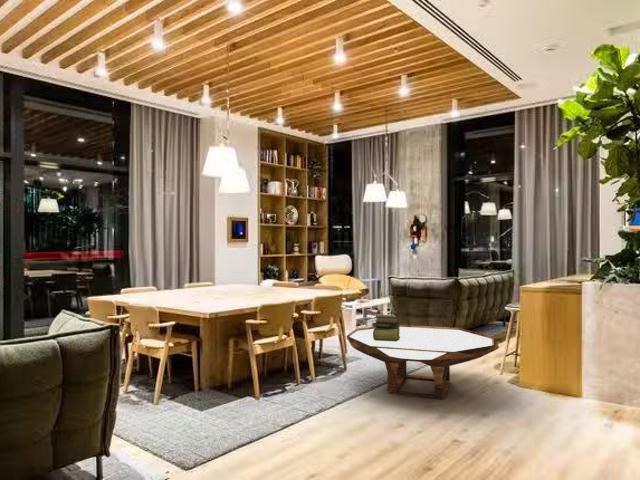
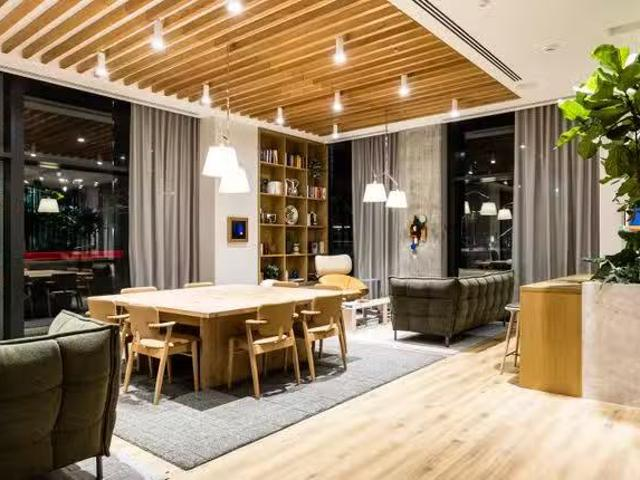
- stack of books [370,314,401,342]
- coffee table [345,324,500,400]
